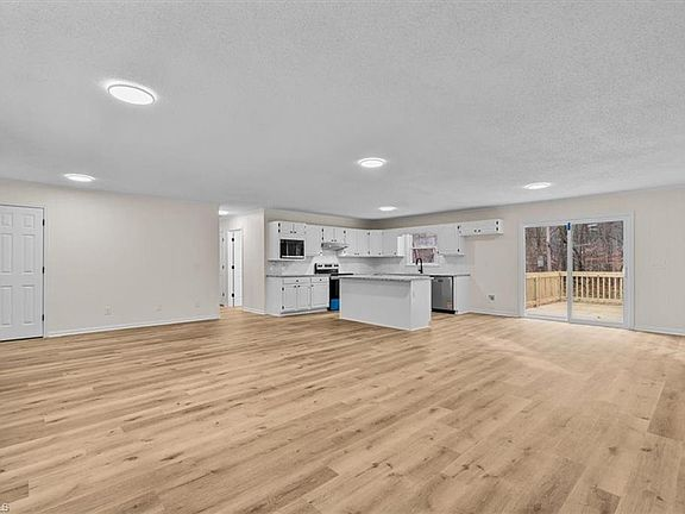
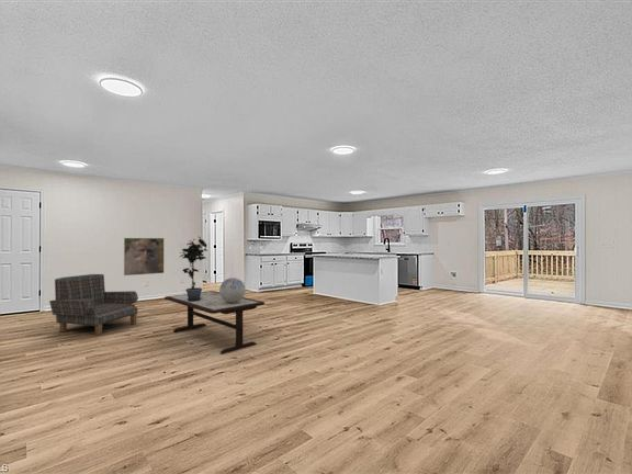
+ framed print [123,237,165,276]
+ potted plant [178,236,208,301]
+ armchair [48,273,139,337]
+ coffee table [163,290,266,354]
+ decorative sphere [218,276,247,303]
